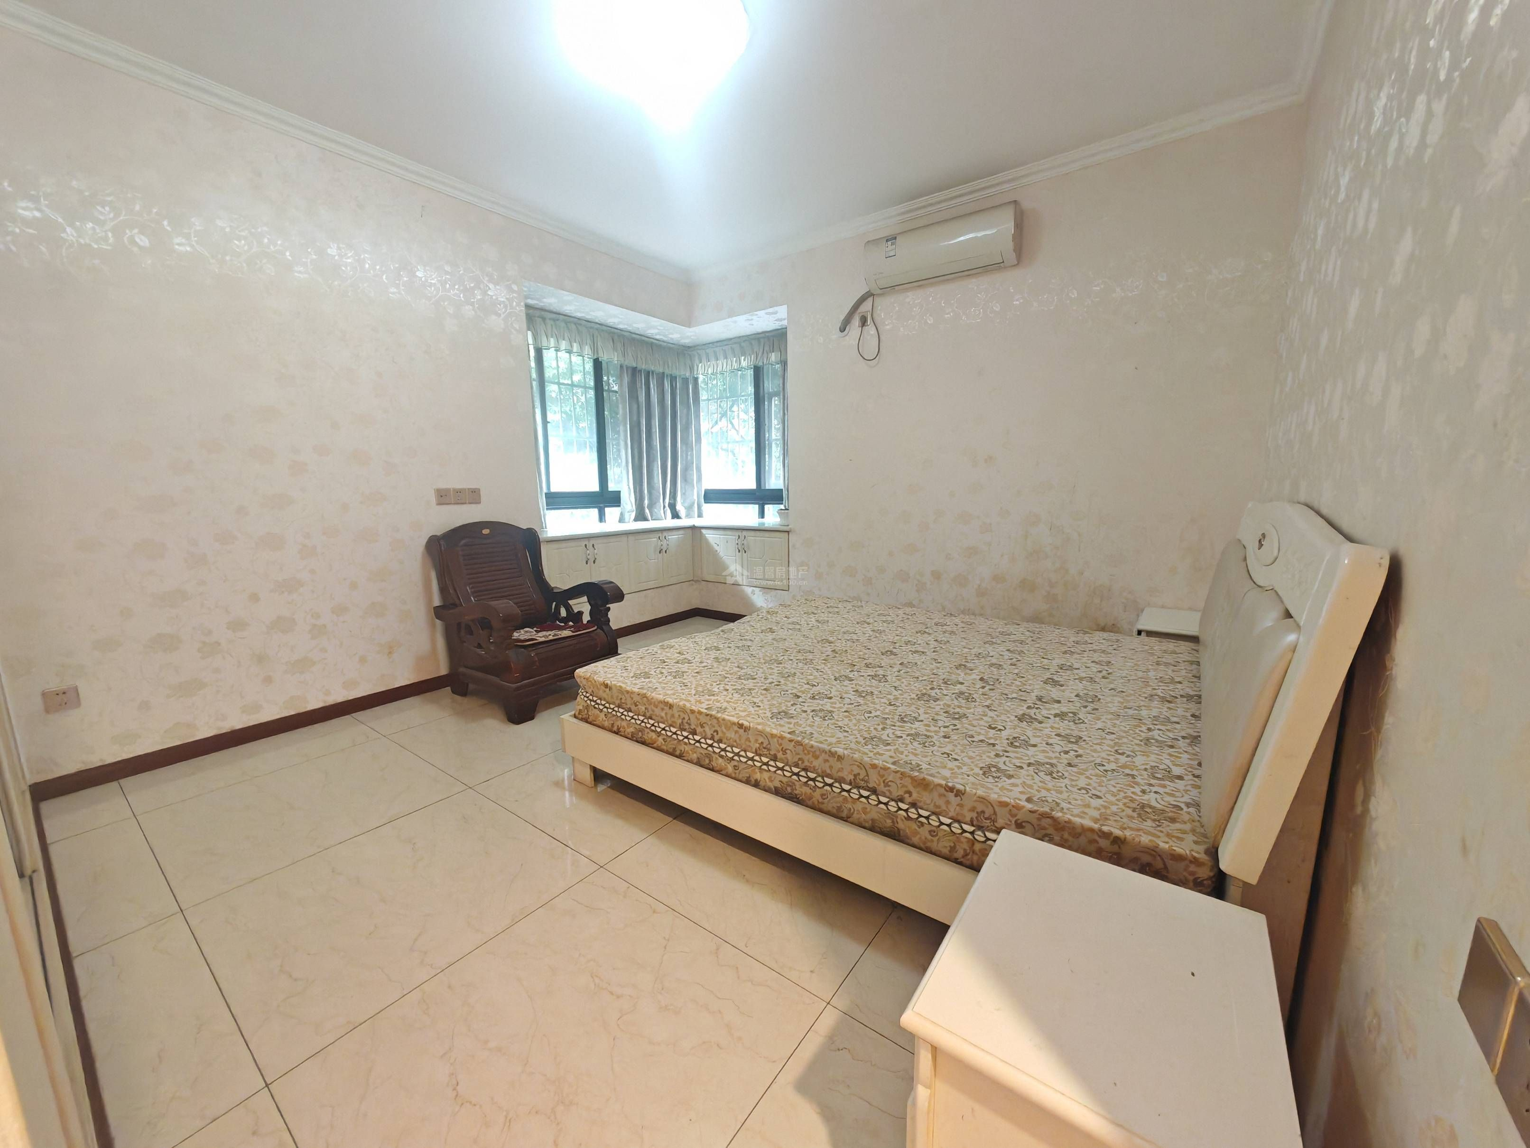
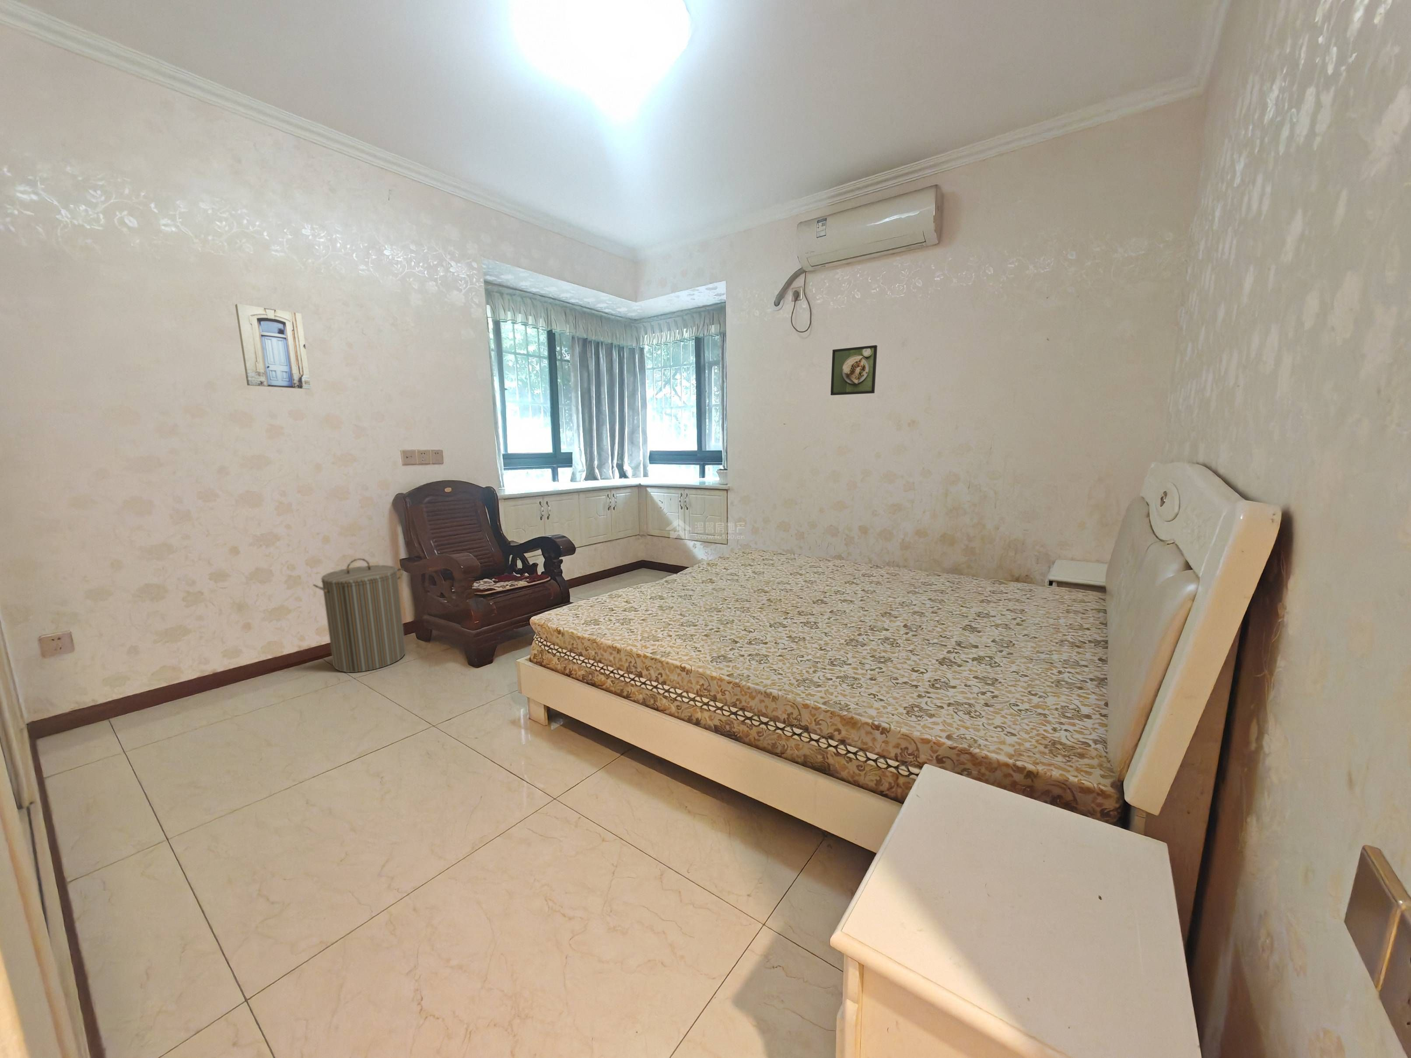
+ wall art [235,303,311,390]
+ laundry hamper [312,558,406,672]
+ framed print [829,345,877,396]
